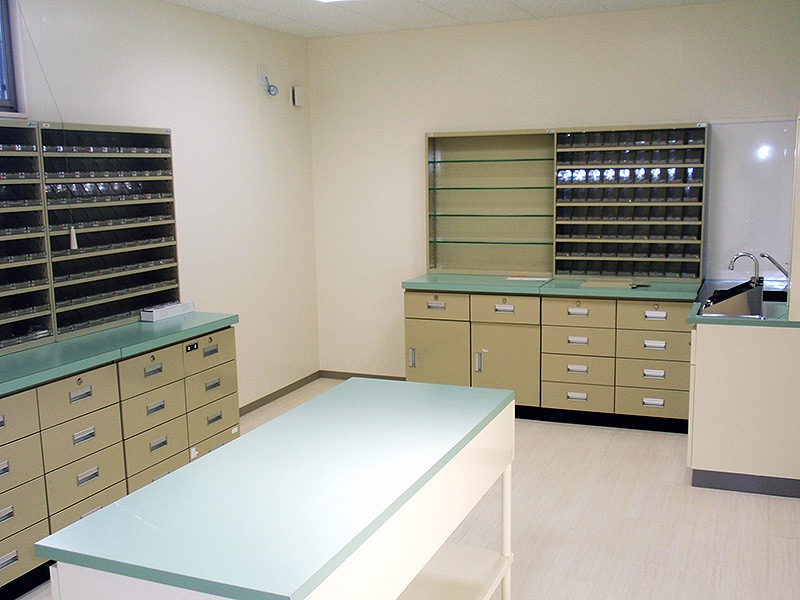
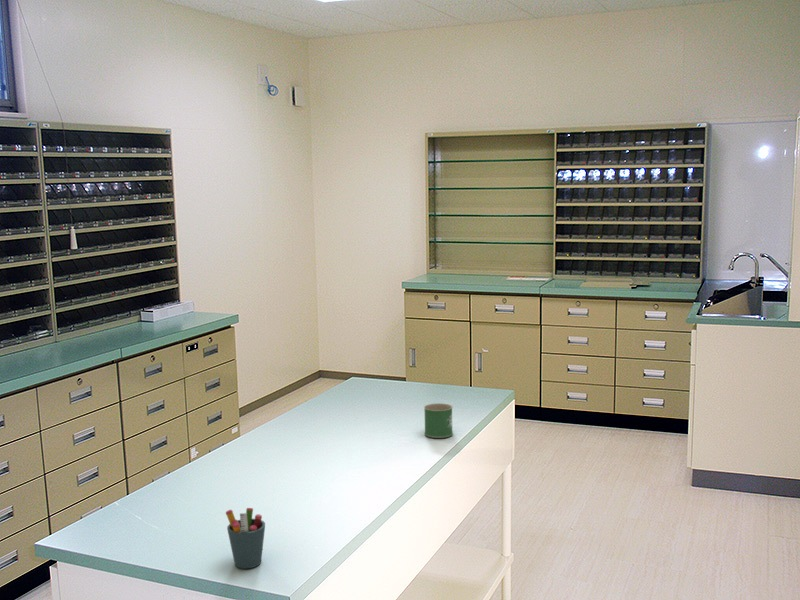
+ mug [423,402,454,439]
+ pen holder [225,507,266,570]
